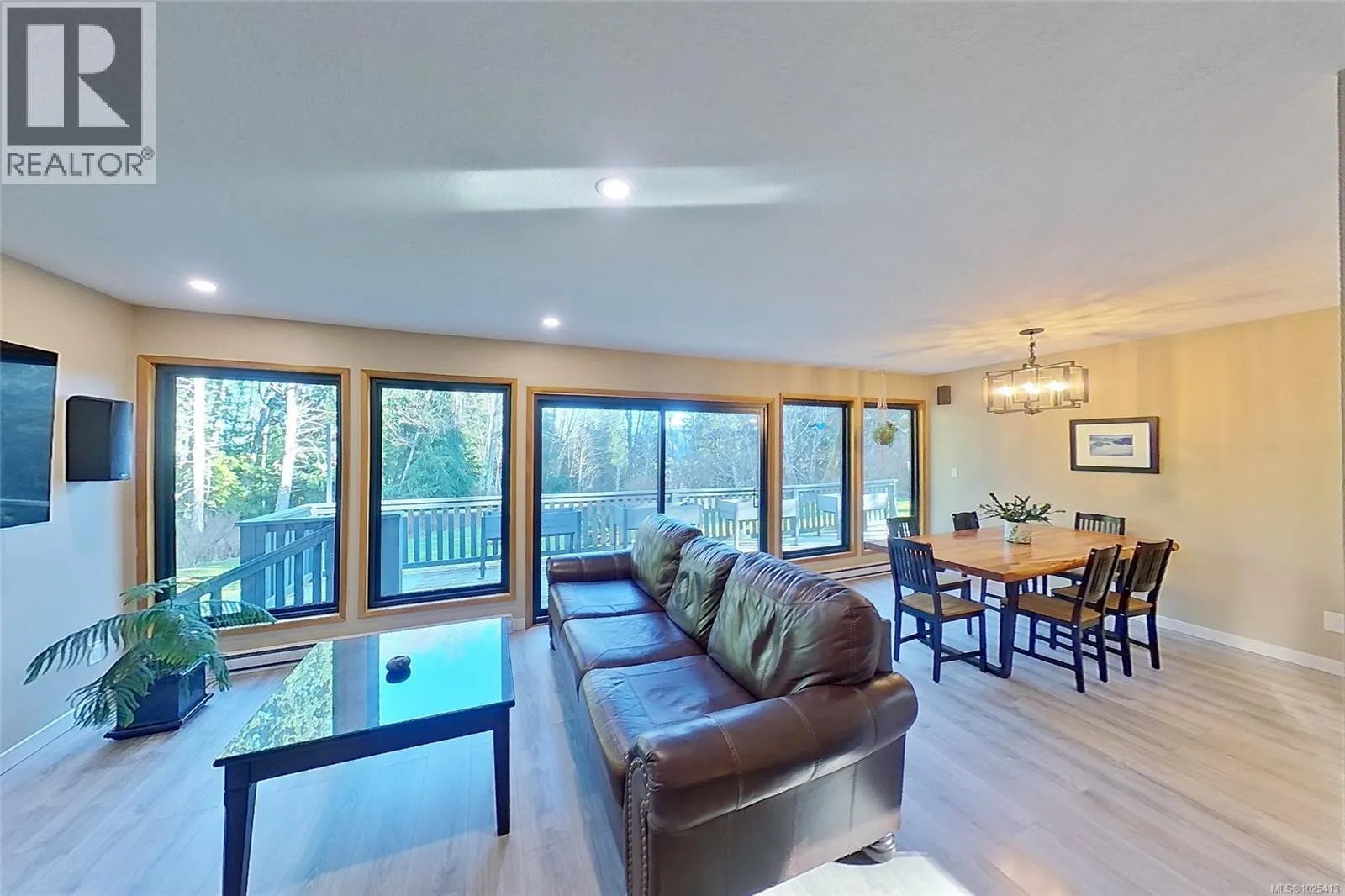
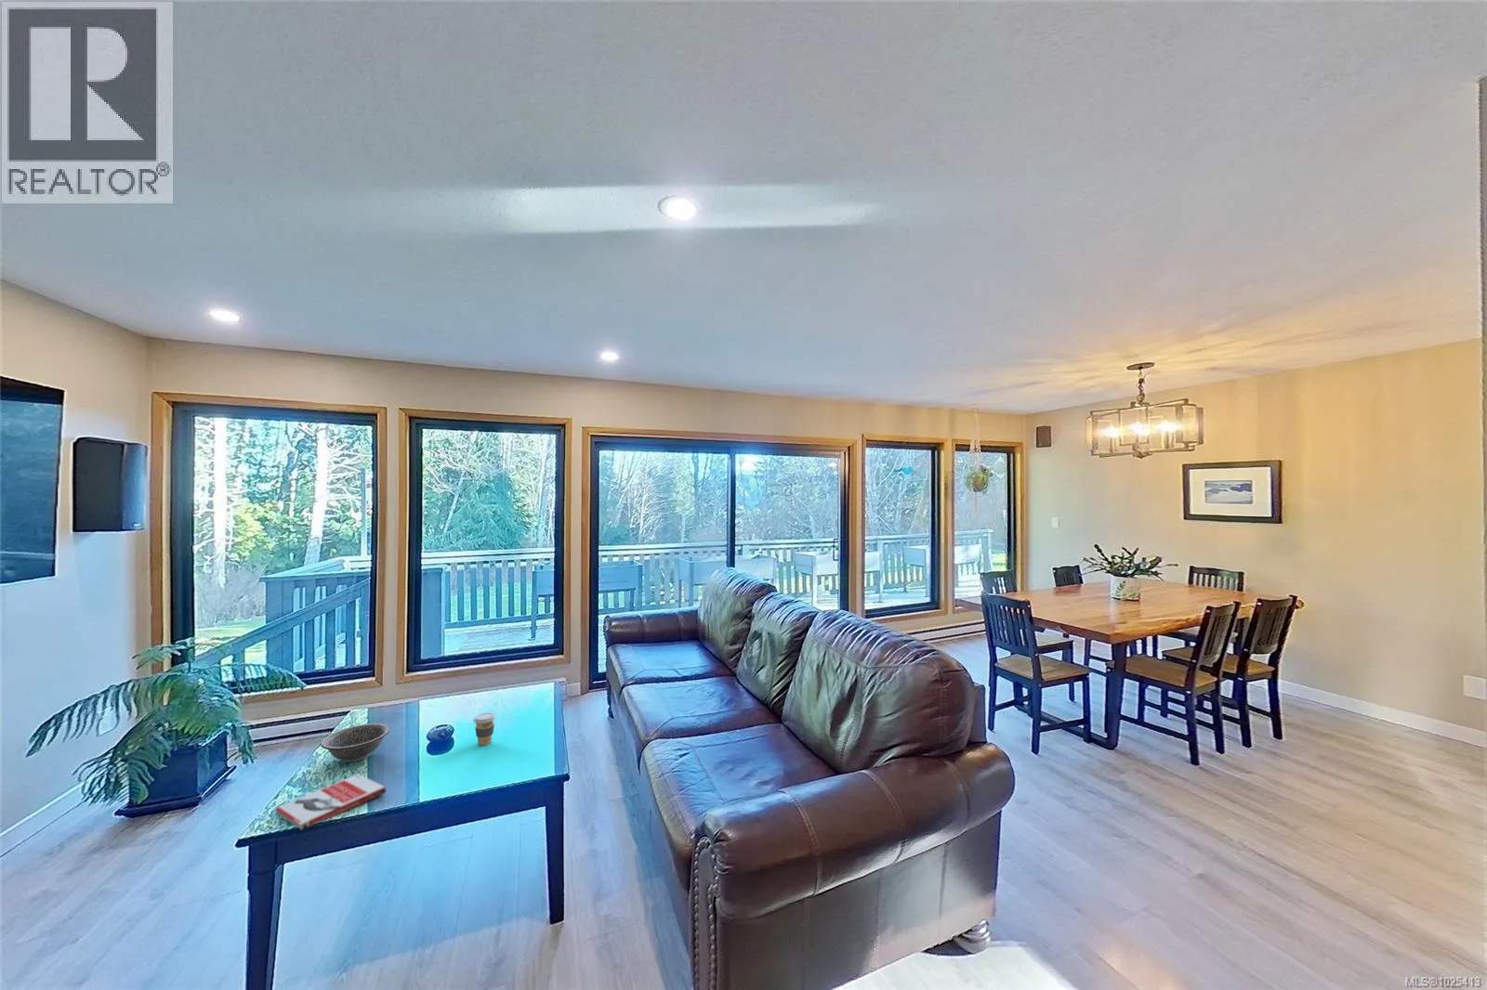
+ book [274,772,387,831]
+ decorative bowl [320,723,391,763]
+ coffee cup [473,713,496,746]
